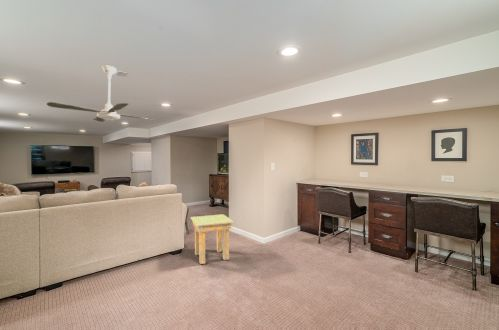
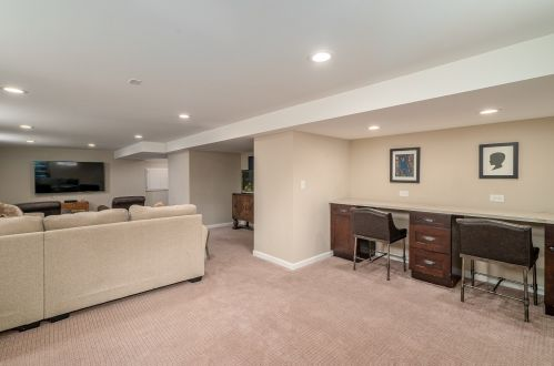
- side table [190,213,235,265]
- ceiling fan [46,65,153,123]
